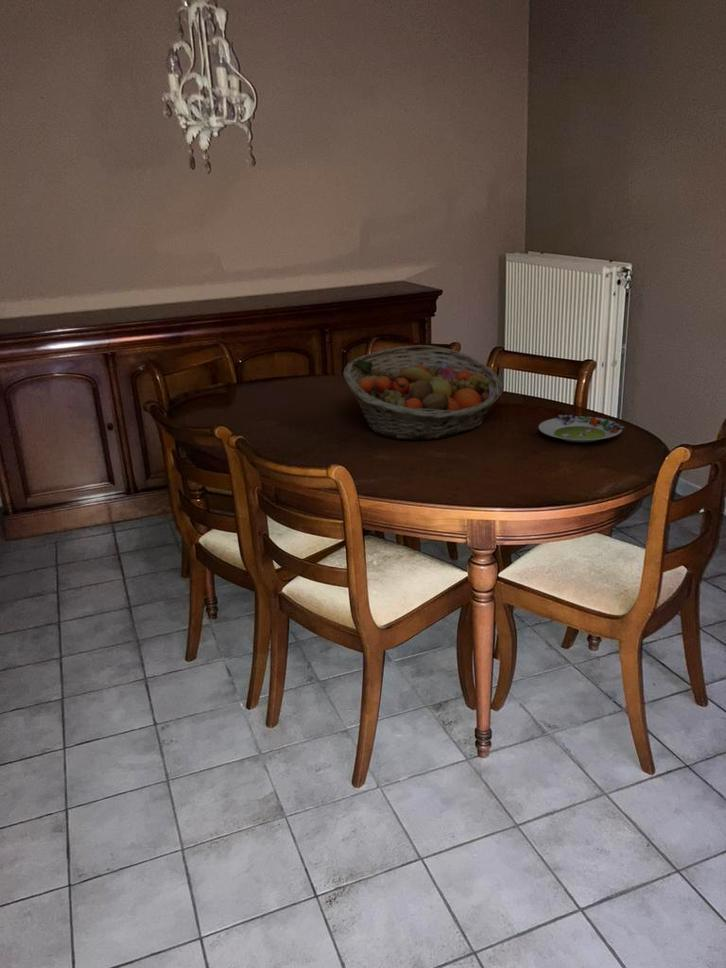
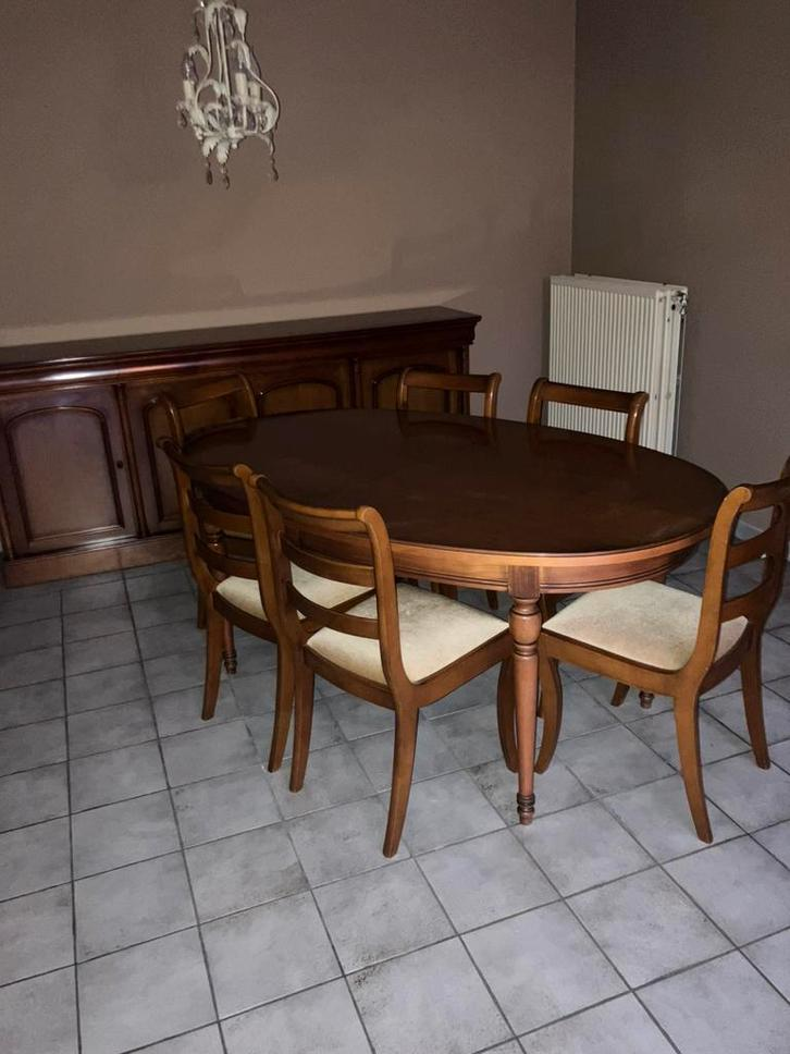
- fruit basket [342,344,504,441]
- salad plate [538,414,625,443]
